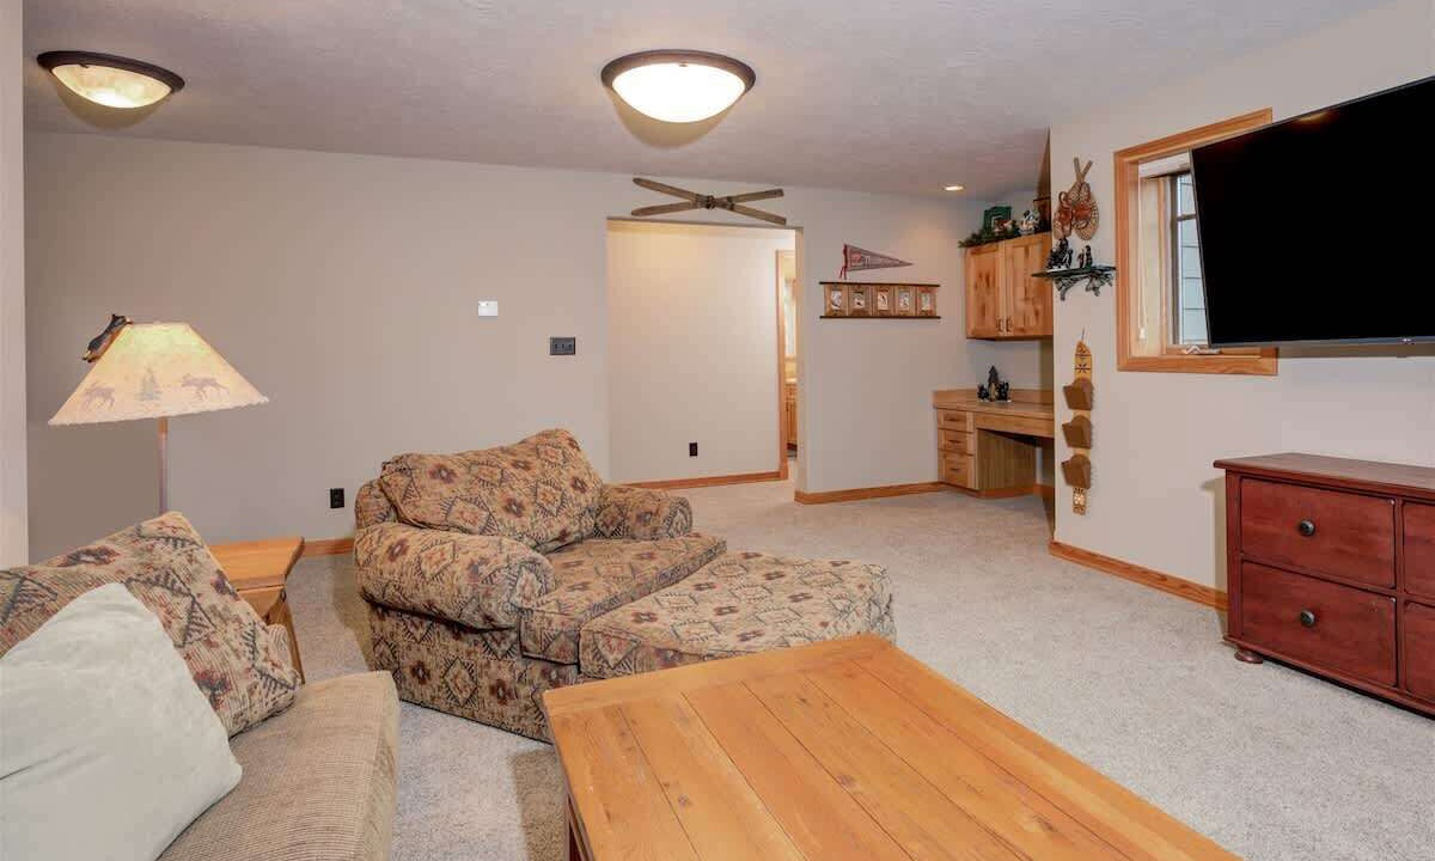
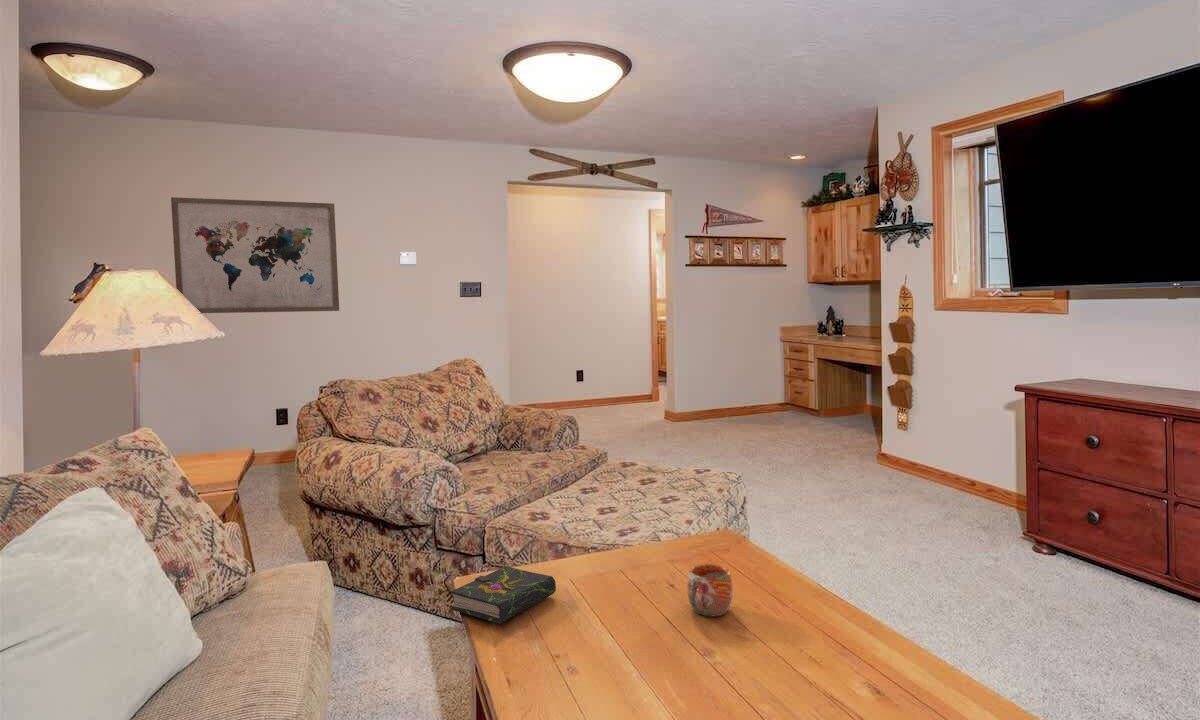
+ mug [686,563,734,618]
+ wall art [170,196,340,314]
+ book [450,565,557,625]
